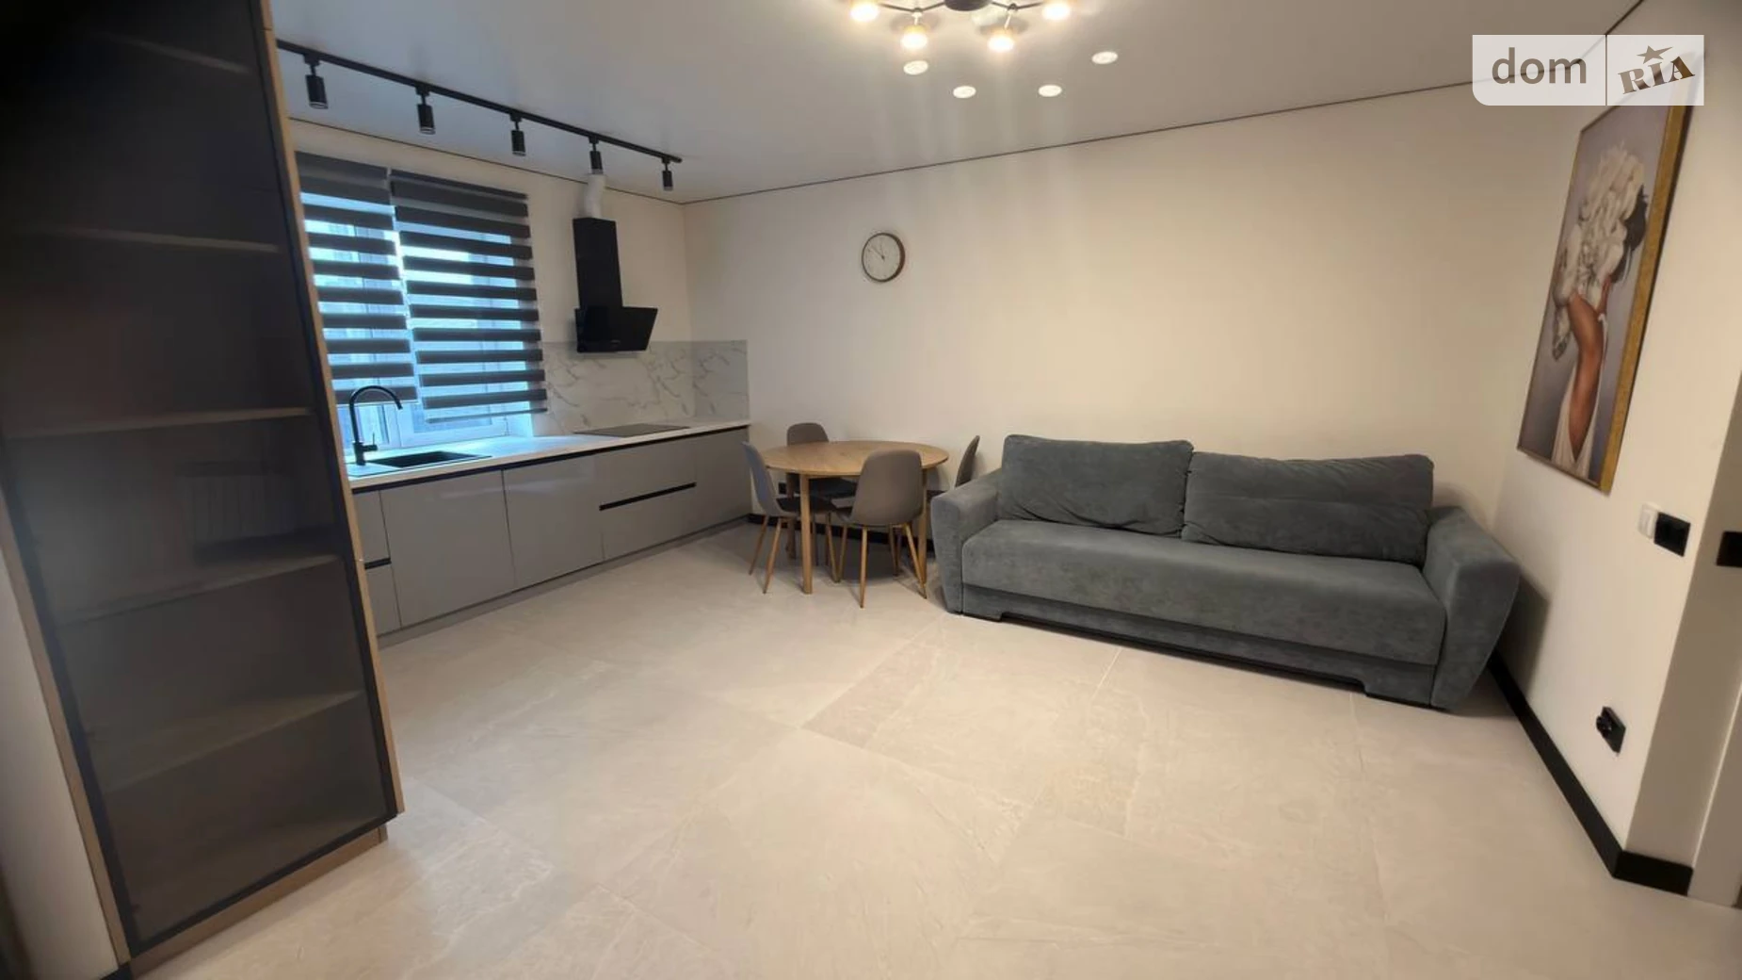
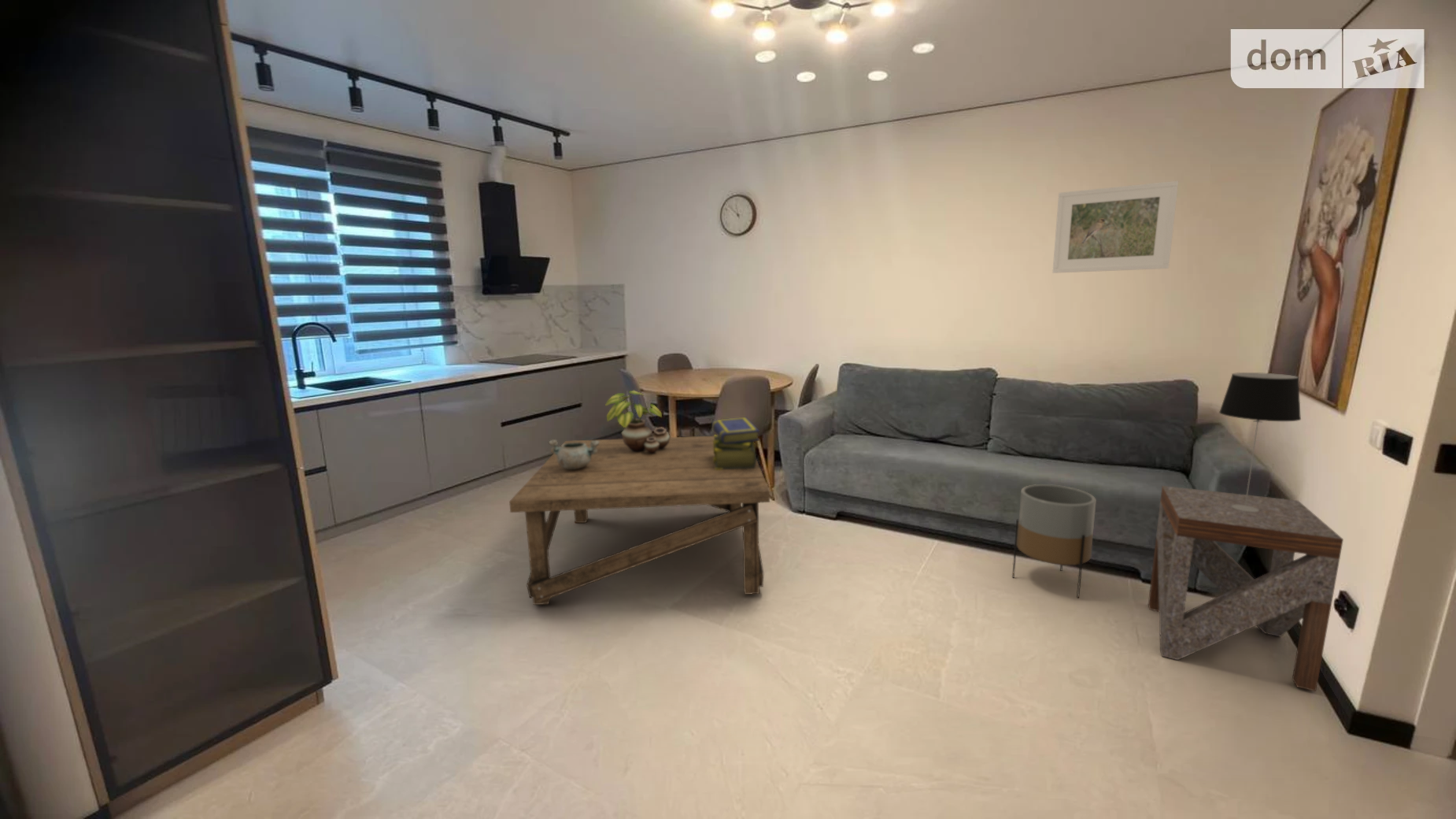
+ side table [1147,485,1344,692]
+ potted plant [605,390,671,454]
+ coffee table [508,435,770,606]
+ planter [1011,484,1097,598]
+ stack of books [711,417,760,470]
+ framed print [1051,180,1179,274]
+ table lamp [1218,372,1302,512]
+ decorative bowl [548,439,600,469]
